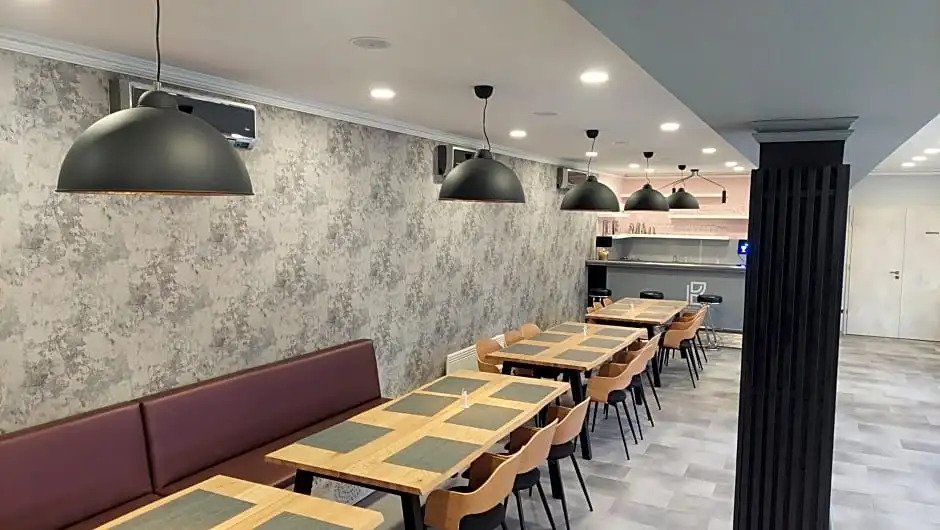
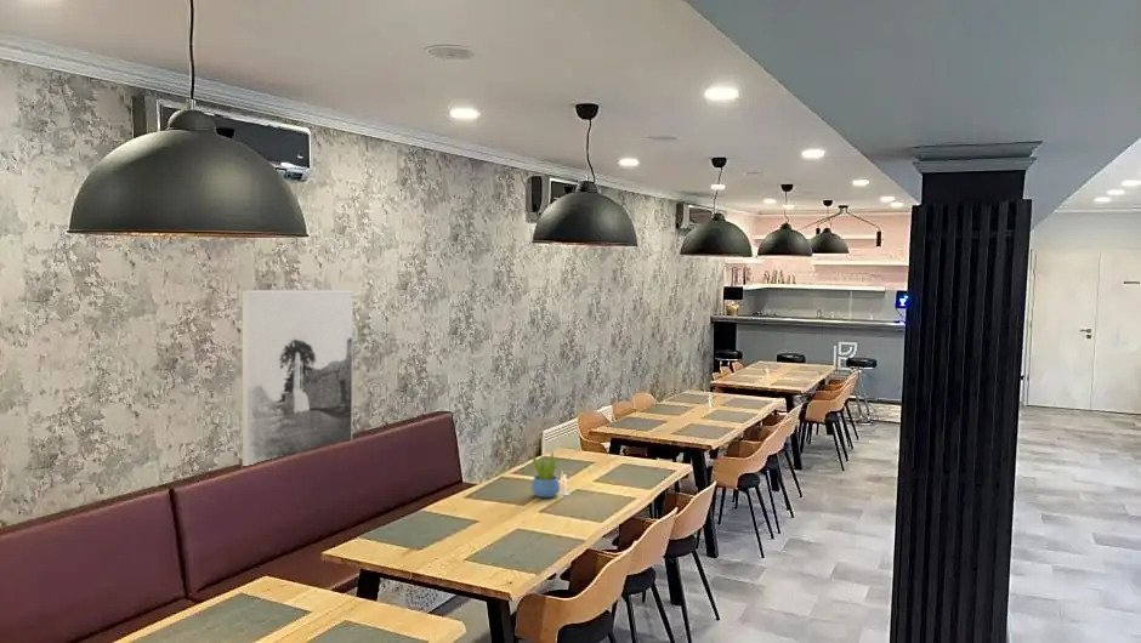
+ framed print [242,289,354,467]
+ succulent plant [530,451,561,499]
